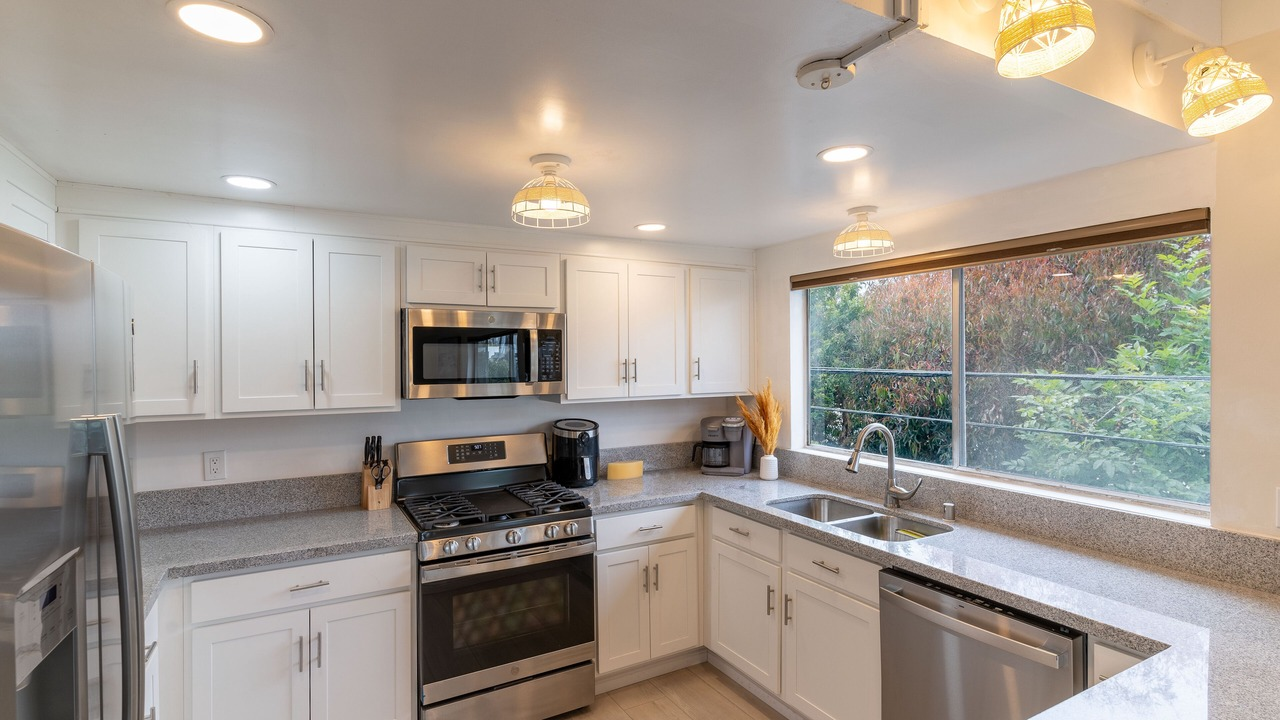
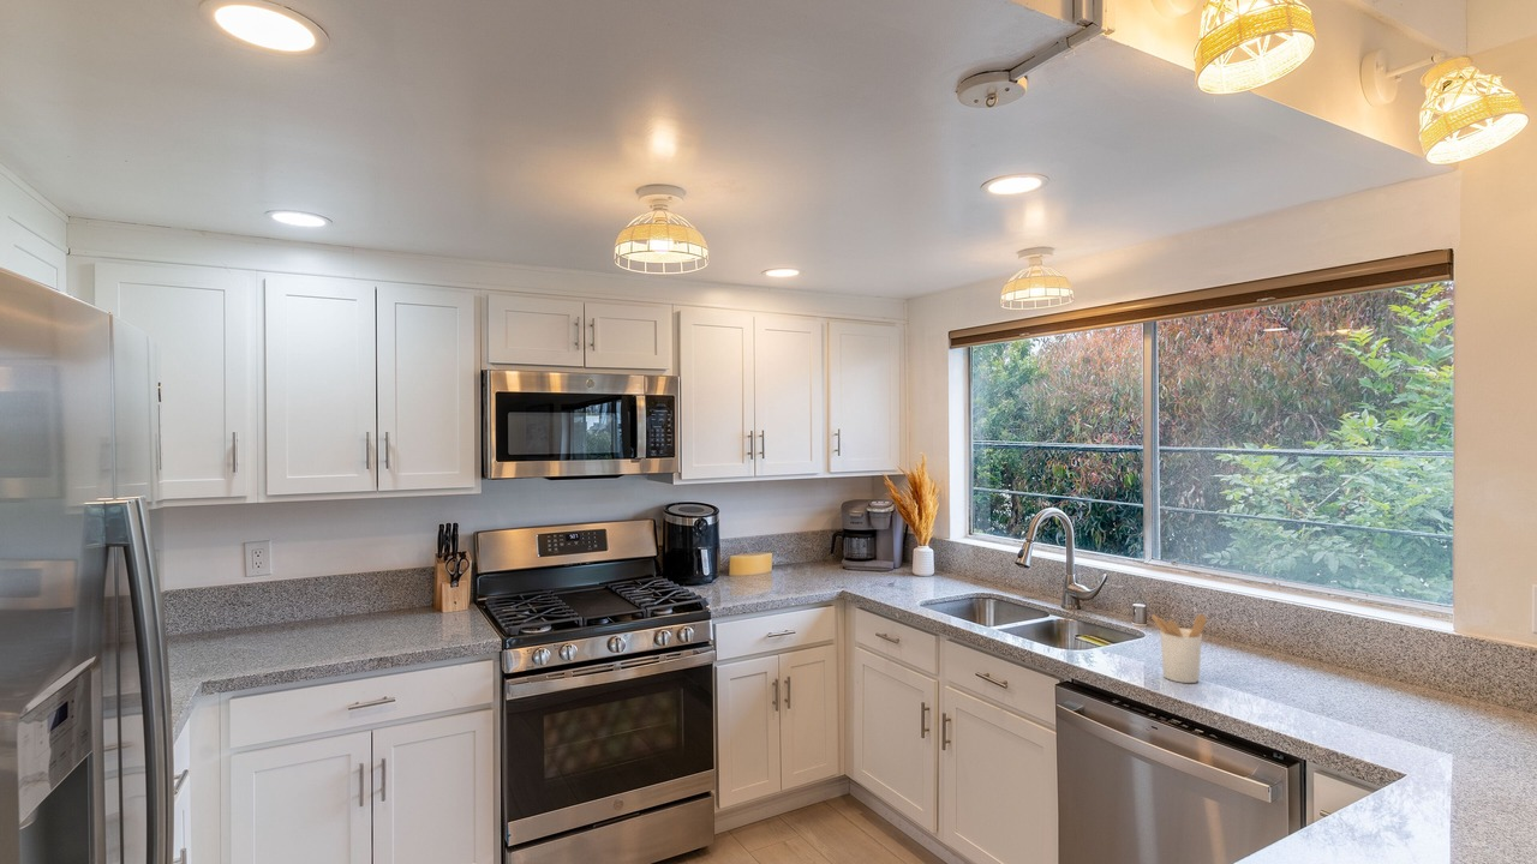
+ utensil holder [1150,613,1208,684]
